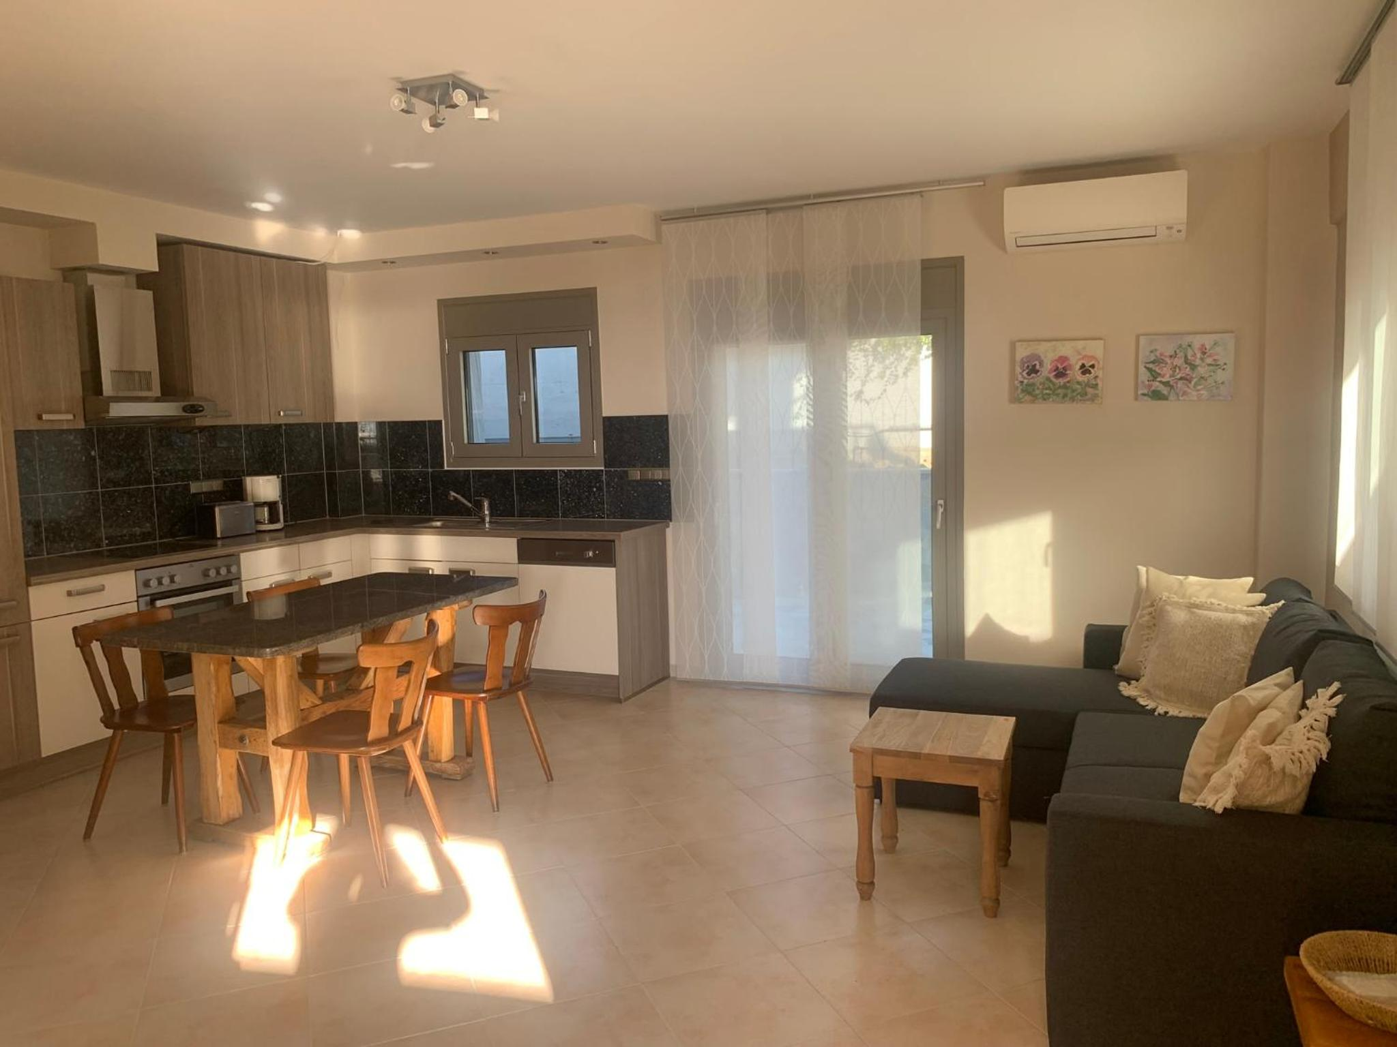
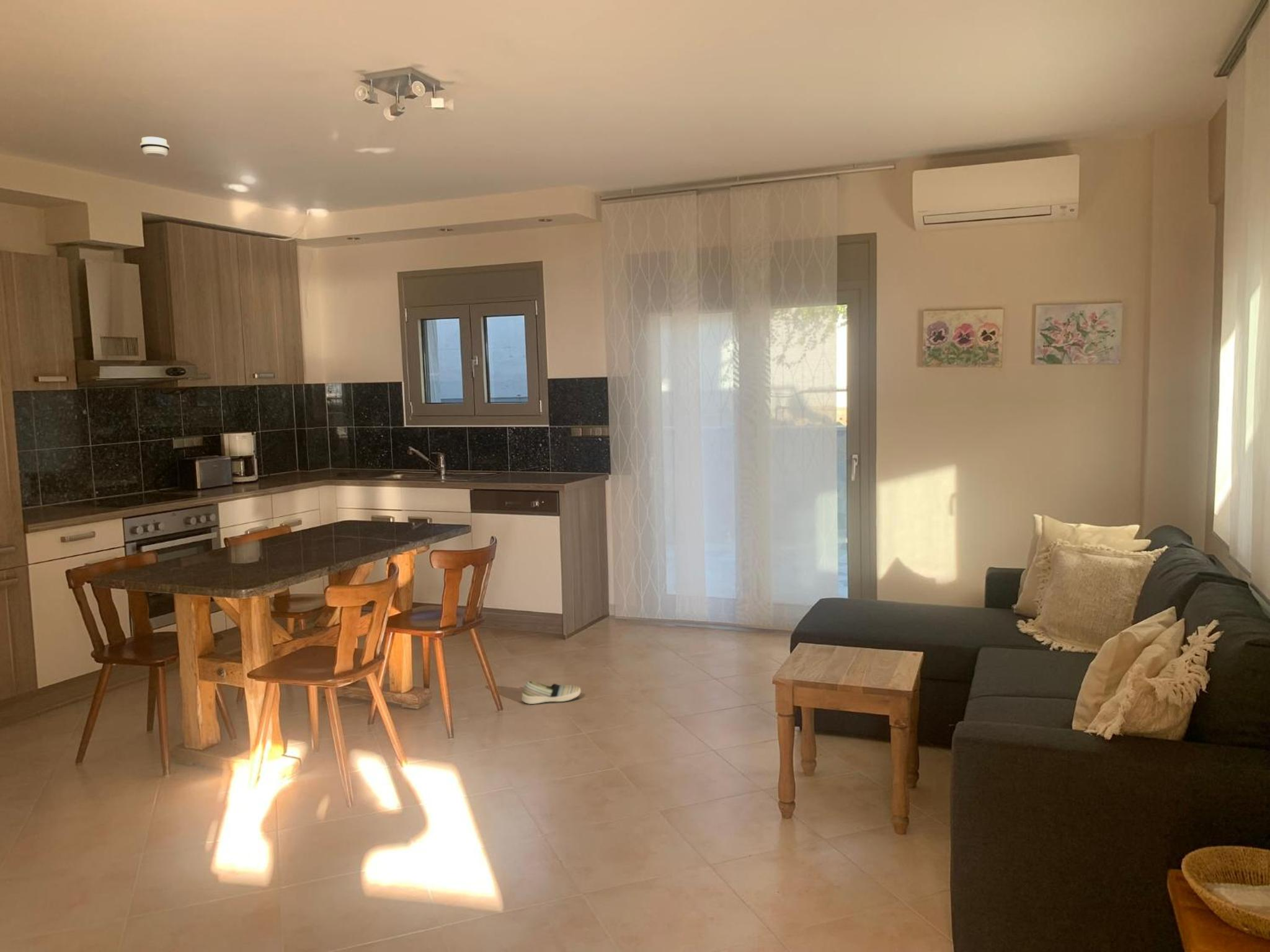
+ shoe [521,681,582,705]
+ smoke detector [140,136,170,158]
